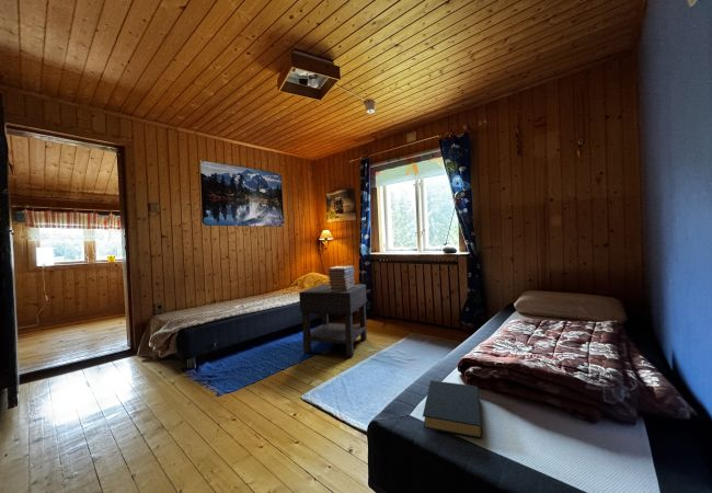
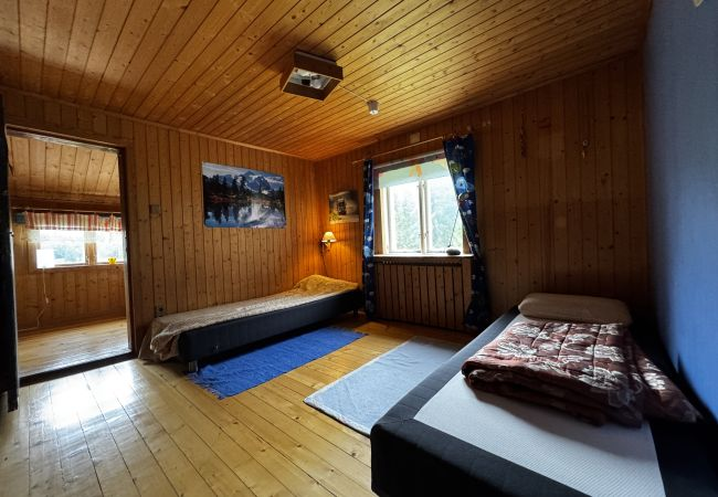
- book stack [326,265,356,291]
- nightstand [298,283,368,358]
- hardback book [422,379,483,439]
